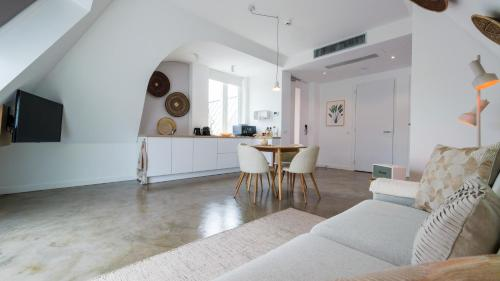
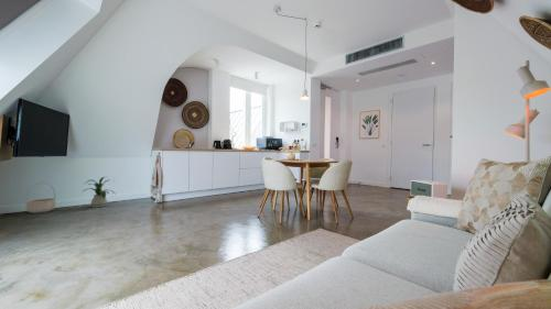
+ basket [24,181,57,214]
+ house plant [80,175,117,209]
